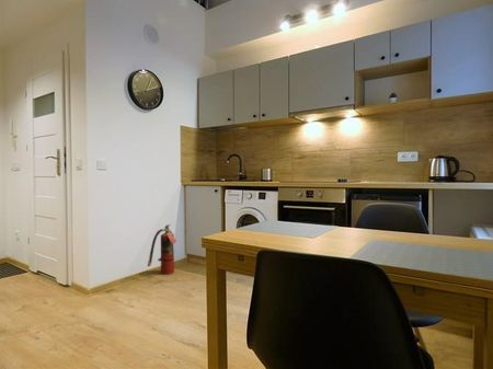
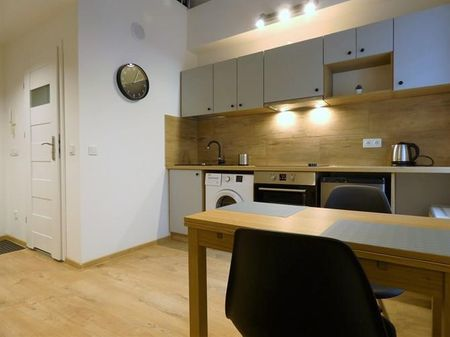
- fire extinguisher [147,223,179,276]
